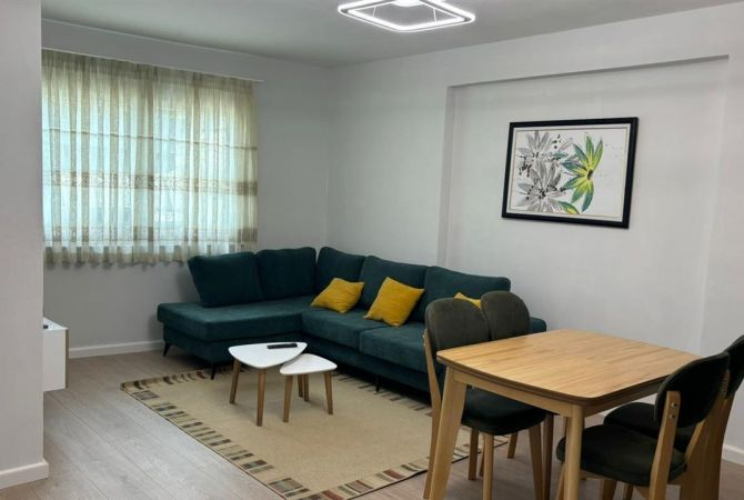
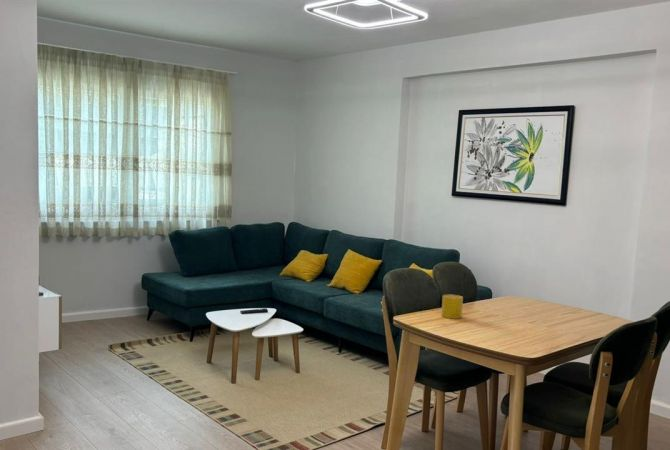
+ cup [441,294,464,320]
